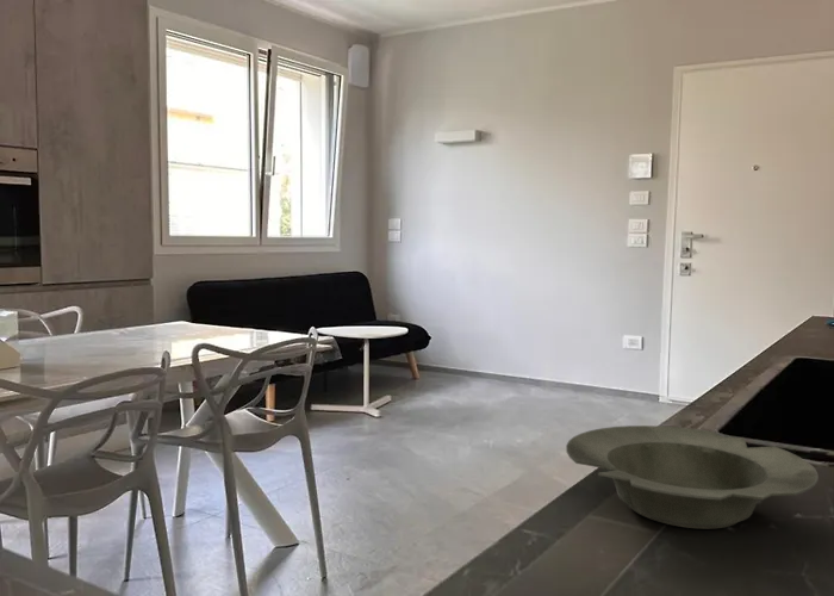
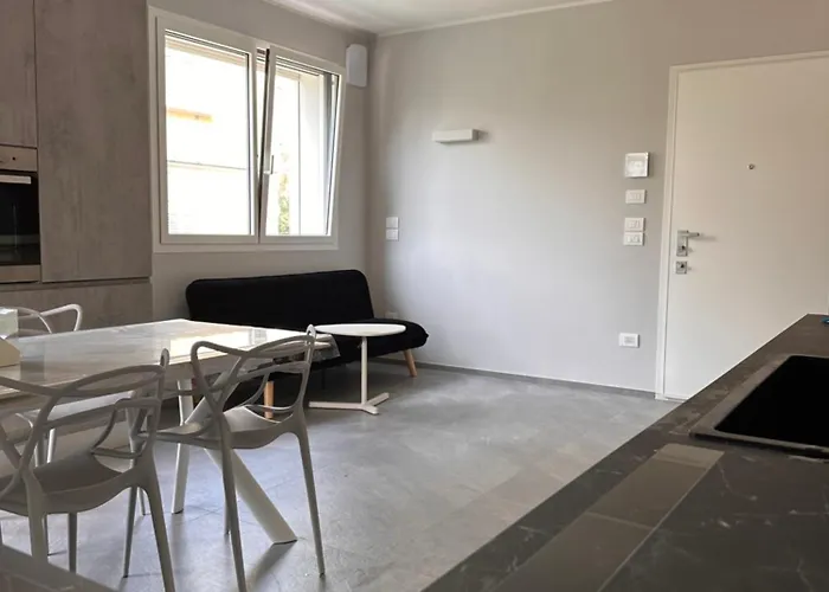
- bowl [565,424,819,529]
